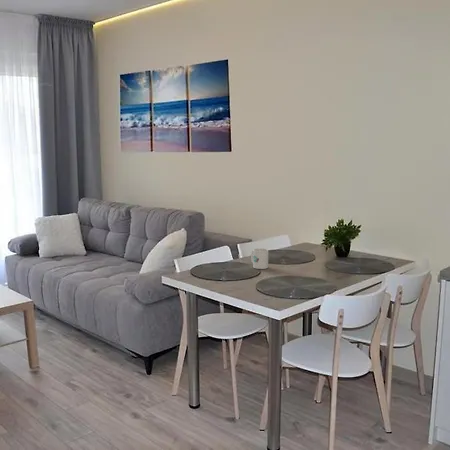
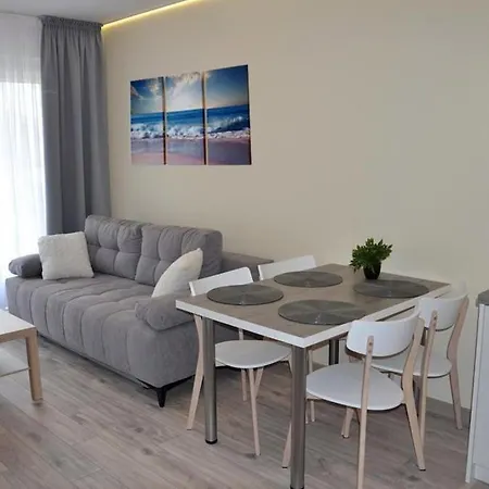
- mug [250,247,269,270]
